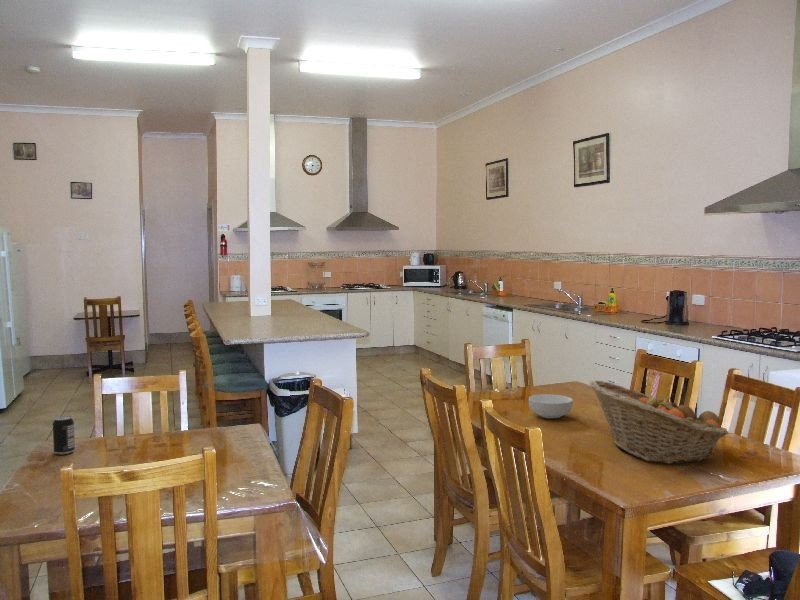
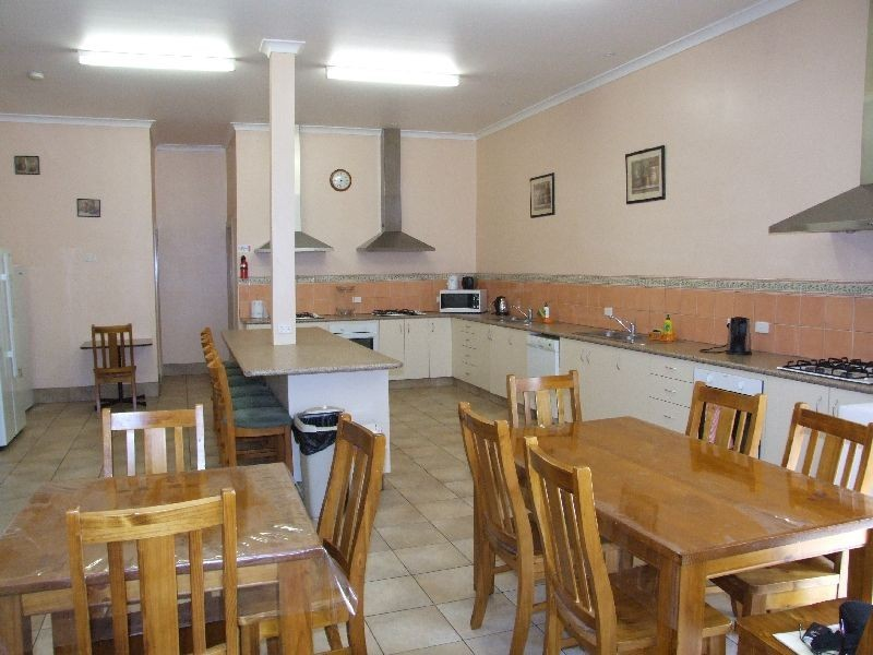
- beverage can [52,415,76,455]
- cereal bowl [528,393,574,419]
- fruit basket [589,379,729,465]
